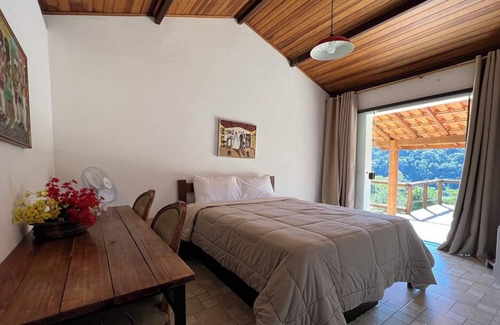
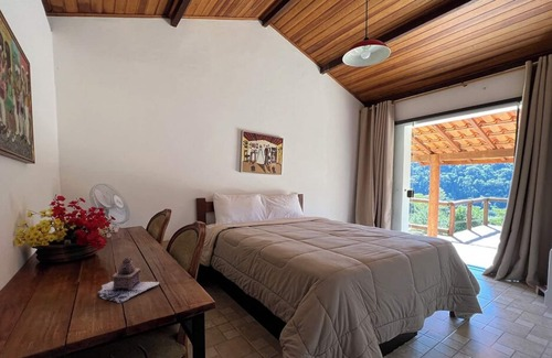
+ teapot [97,257,161,304]
